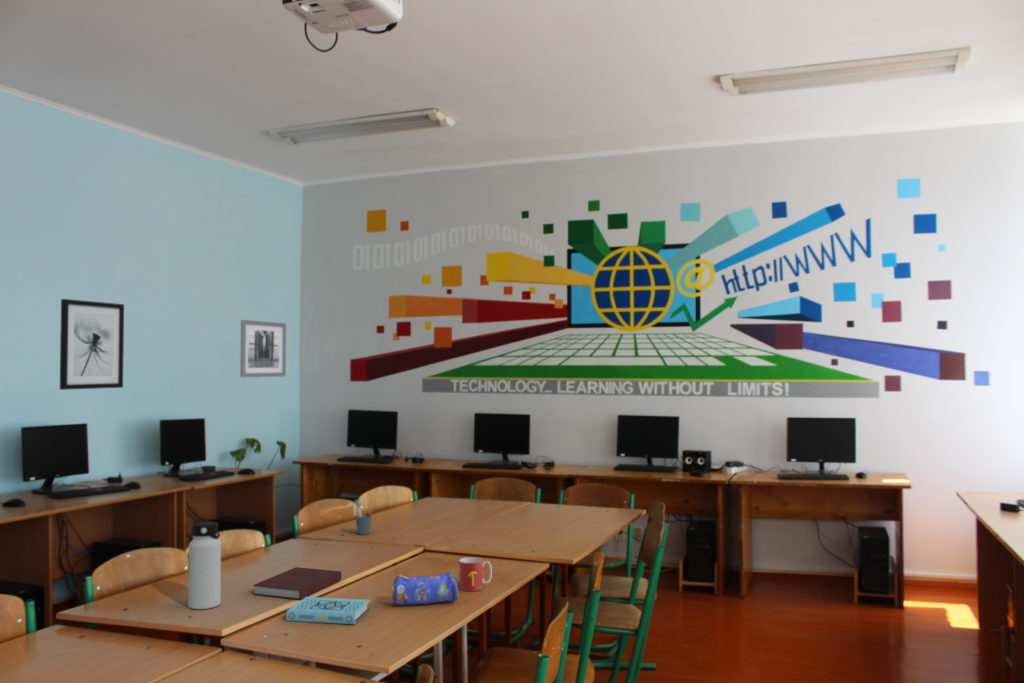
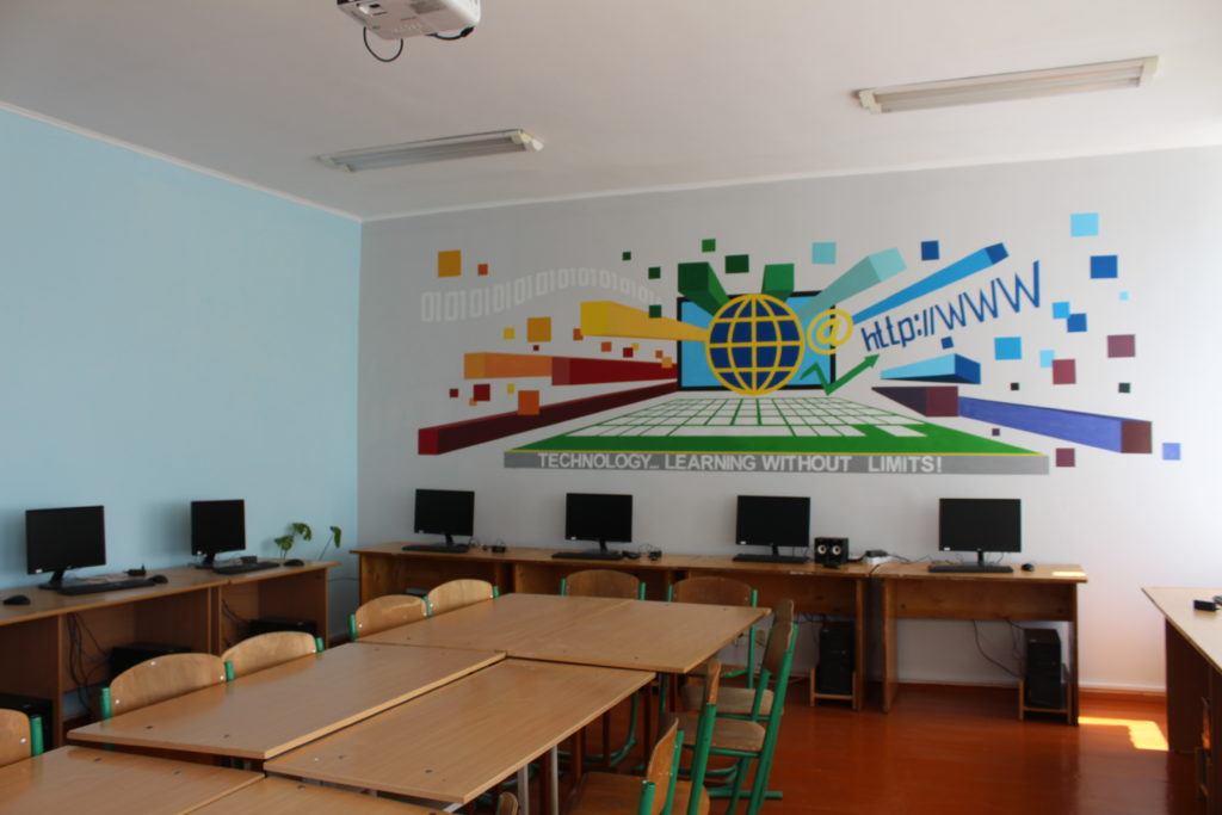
- mug [458,556,493,592]
- pen holder [354,506,373,536]
- pencil case [391,571,459,606]
- book [285,596,372,625]
- water bottle [187,520,222,610]
- notebook [252,566,342,601]
- wall art [239,319,287,378]
- wall art [59,298,125,391]
